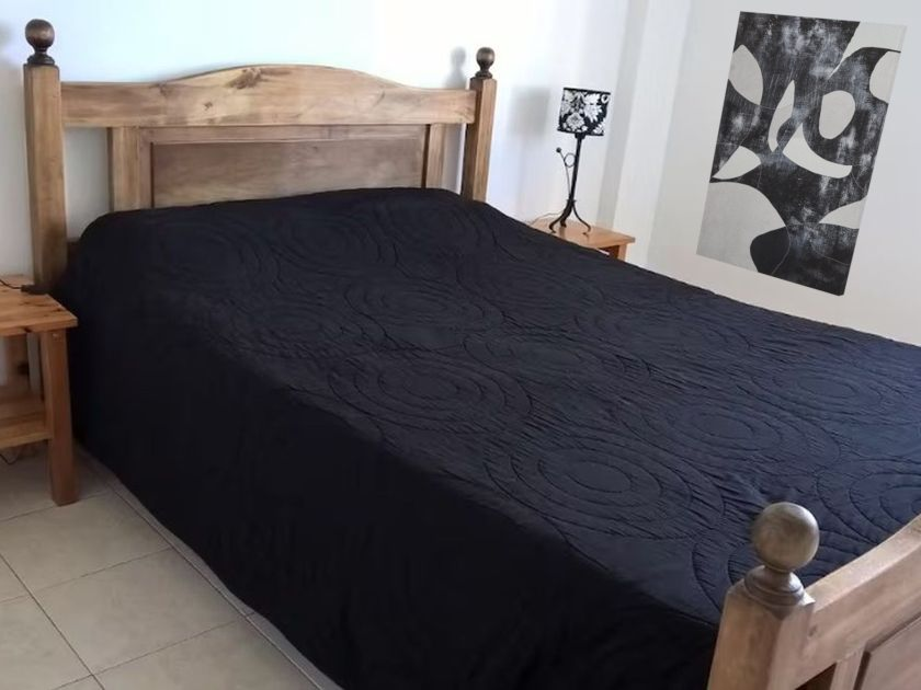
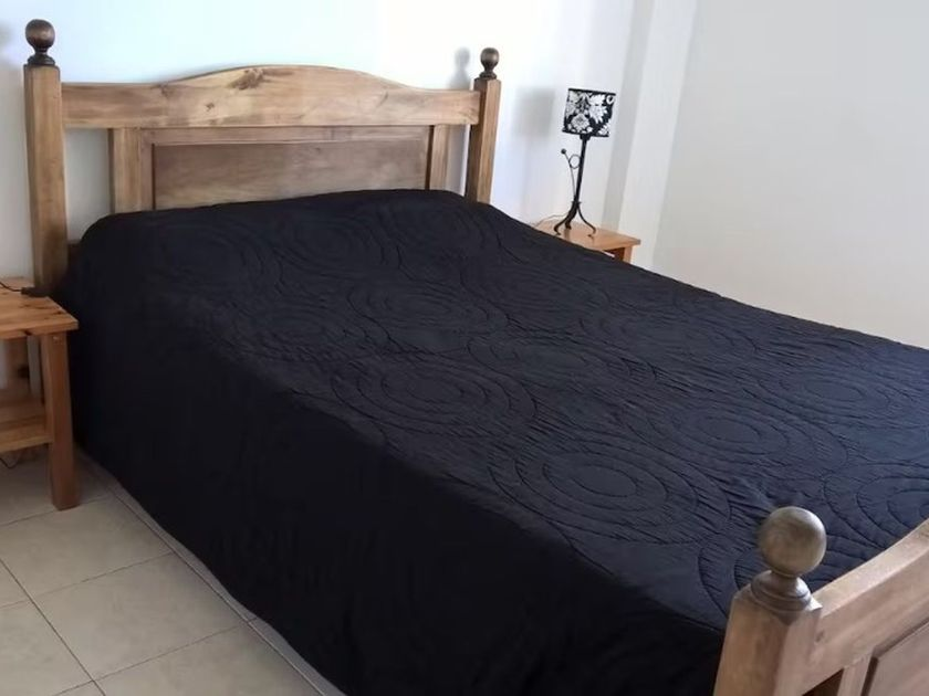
- wall art [695,10,908,297]
